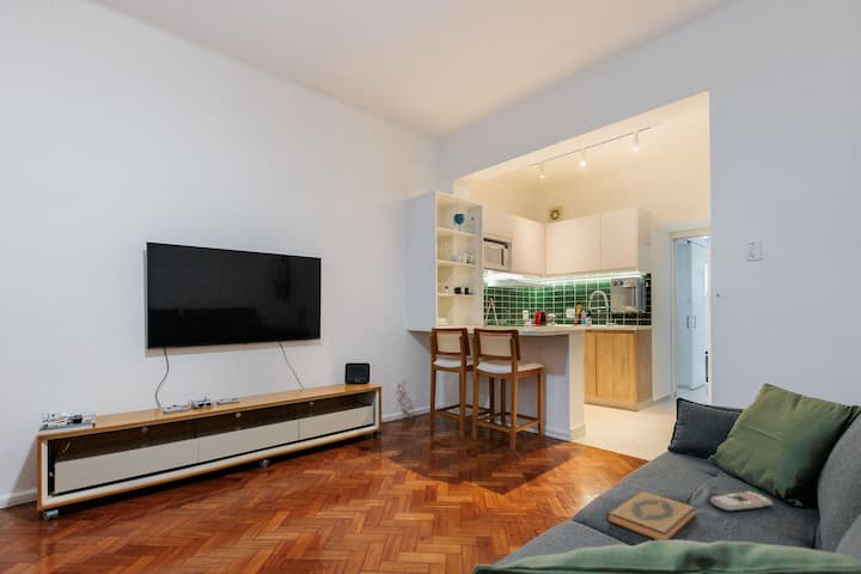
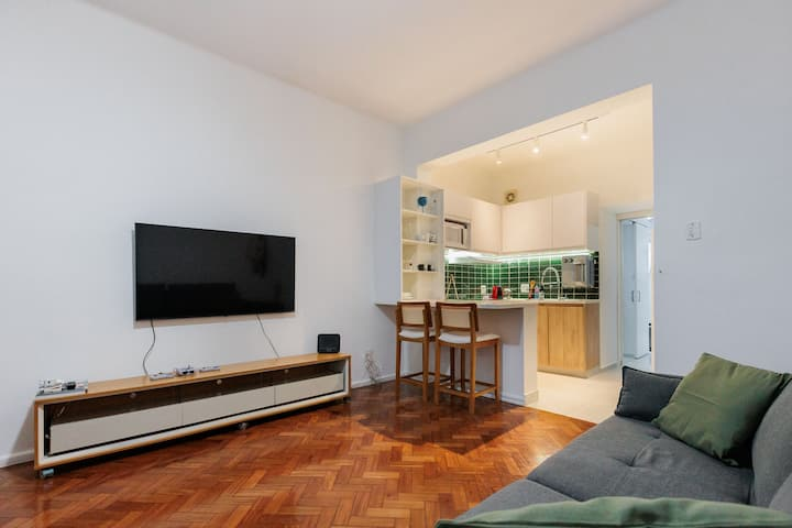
- remote control [709,490,774,513]
- hardback book [606,489,697,541]
